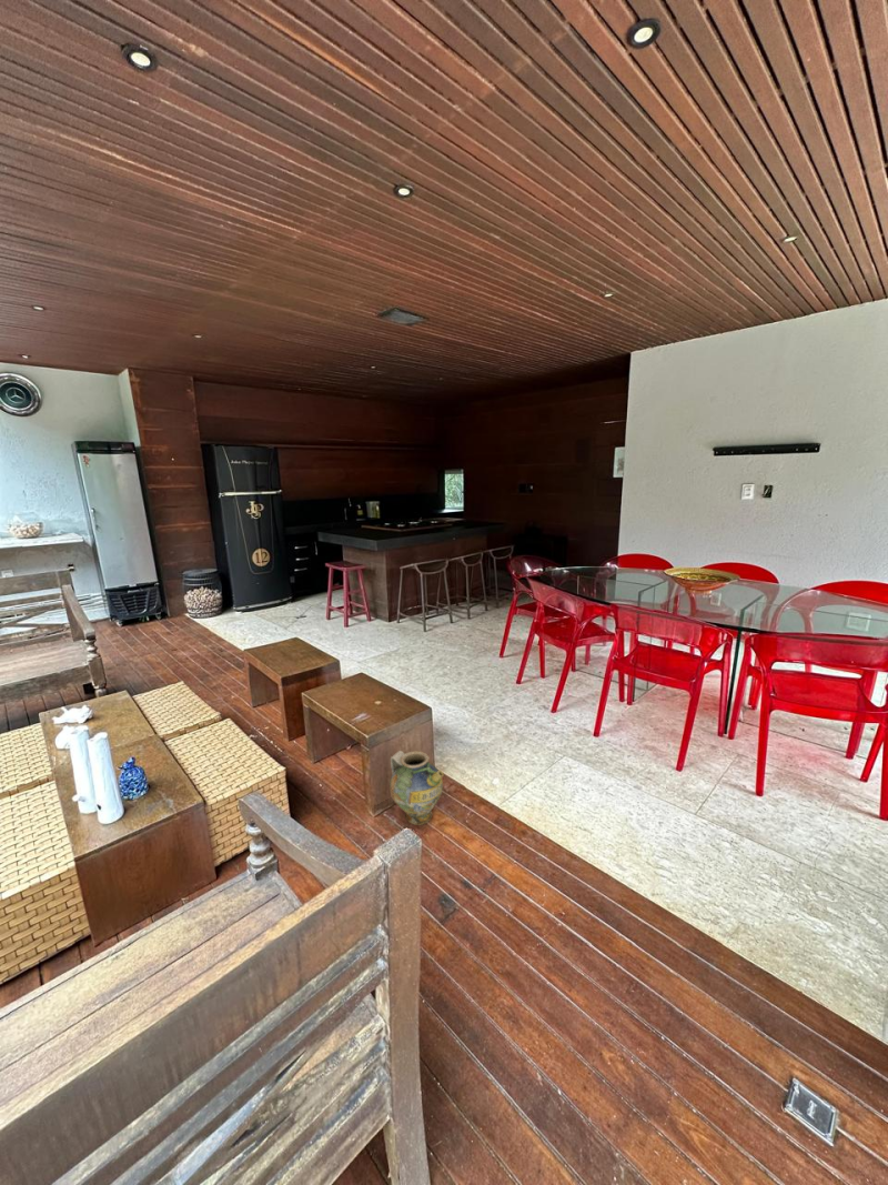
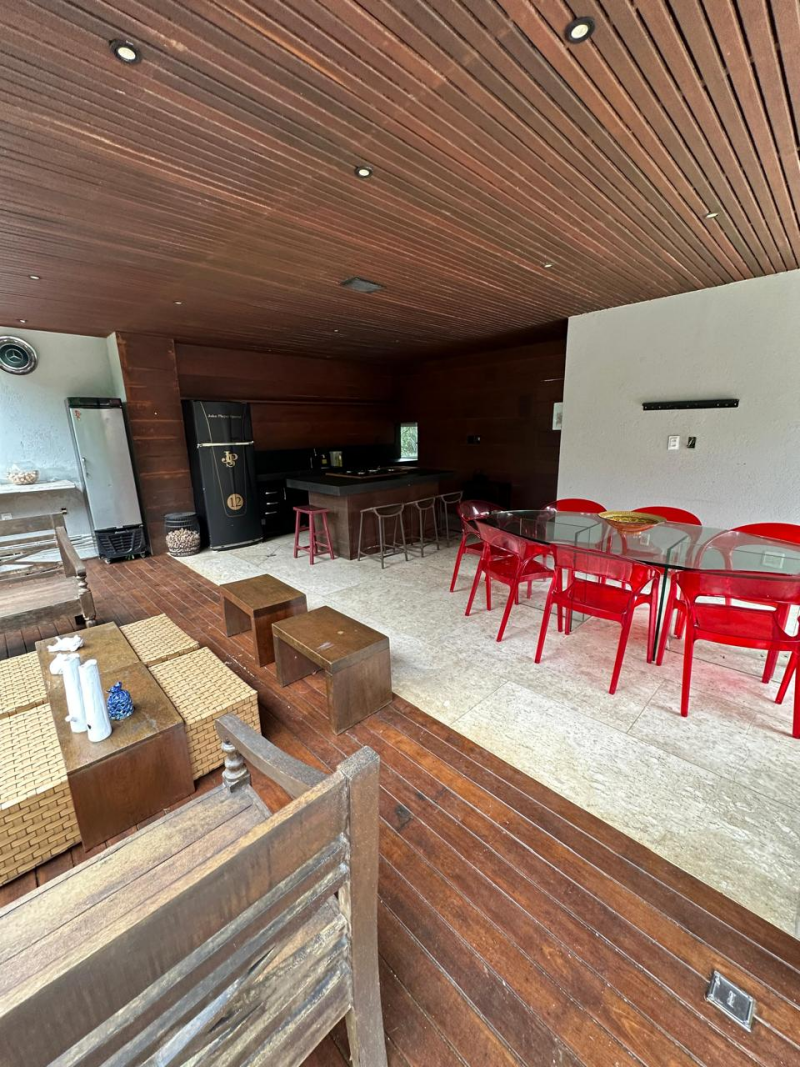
- ceramic jug [389,750,445,826]
